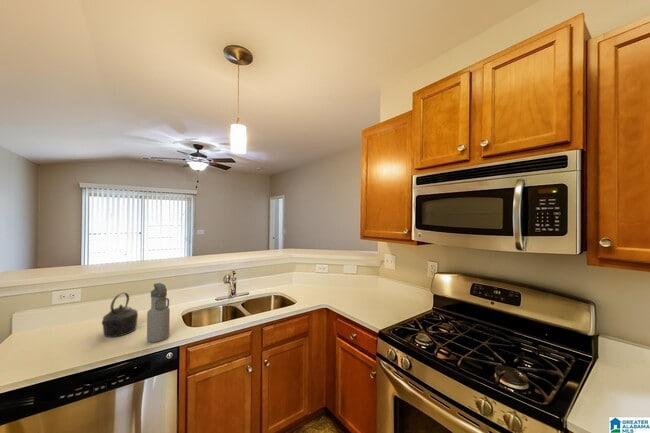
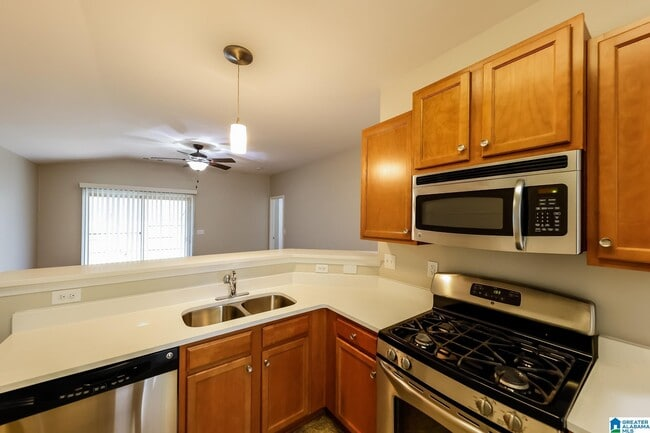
- kettle [101,292,139,338]
- water bottle [146,282,171,343]
